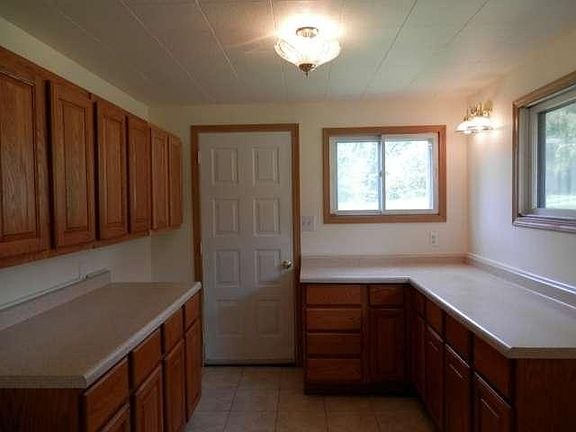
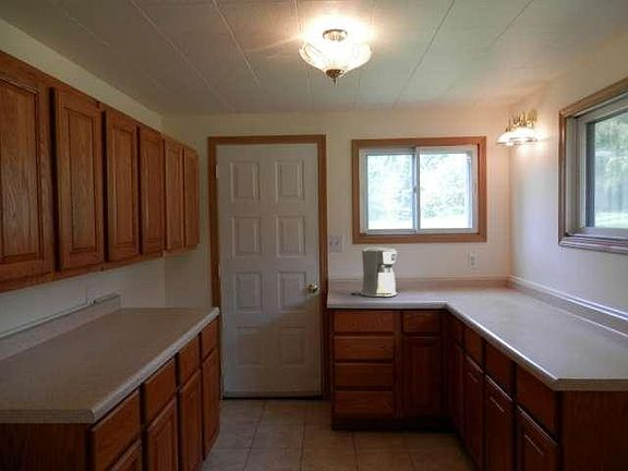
+ coffee maker [351,246,398,299]
